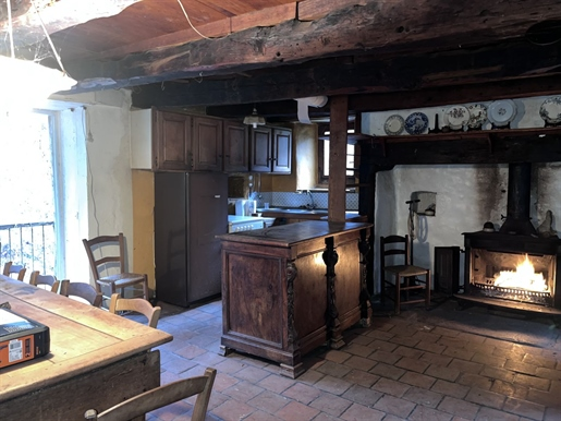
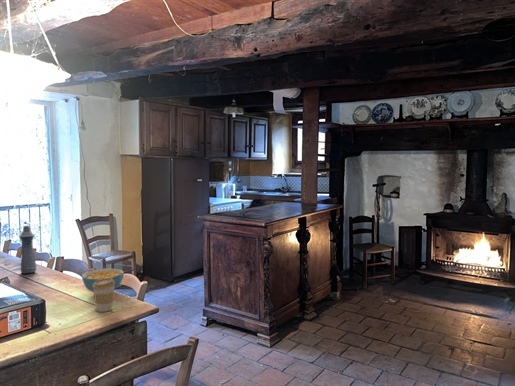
+ coffee cup [93,278,115,313]
+ cereal bowl [81,268,125,293]
+ bottle [18,225,37,275]
